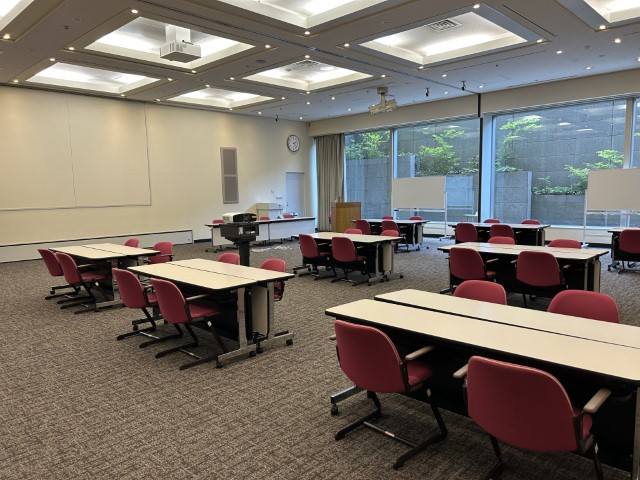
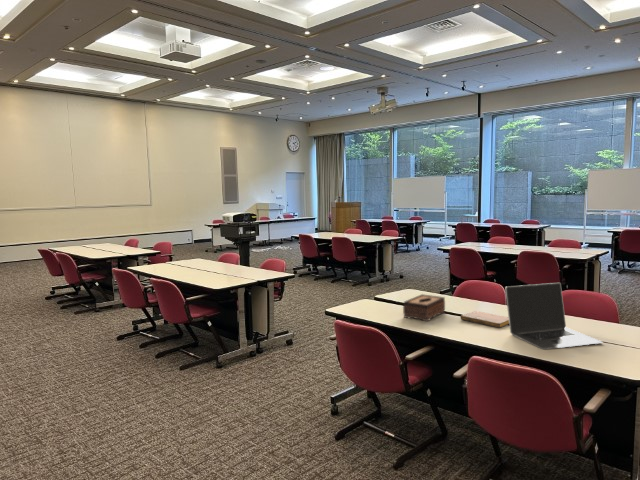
+ laptop [504,282,604,350]
+ notebook [460,310,509,329]
+ tissue box [402,293,446,322]
